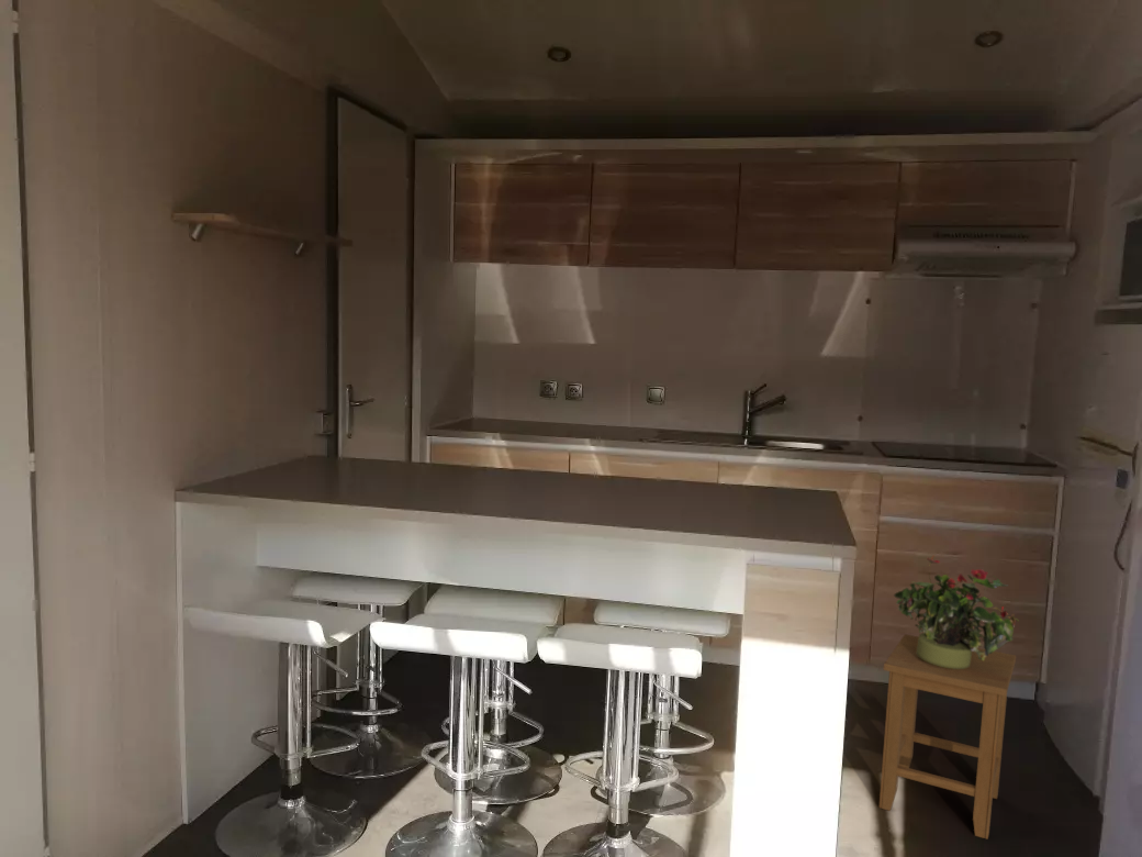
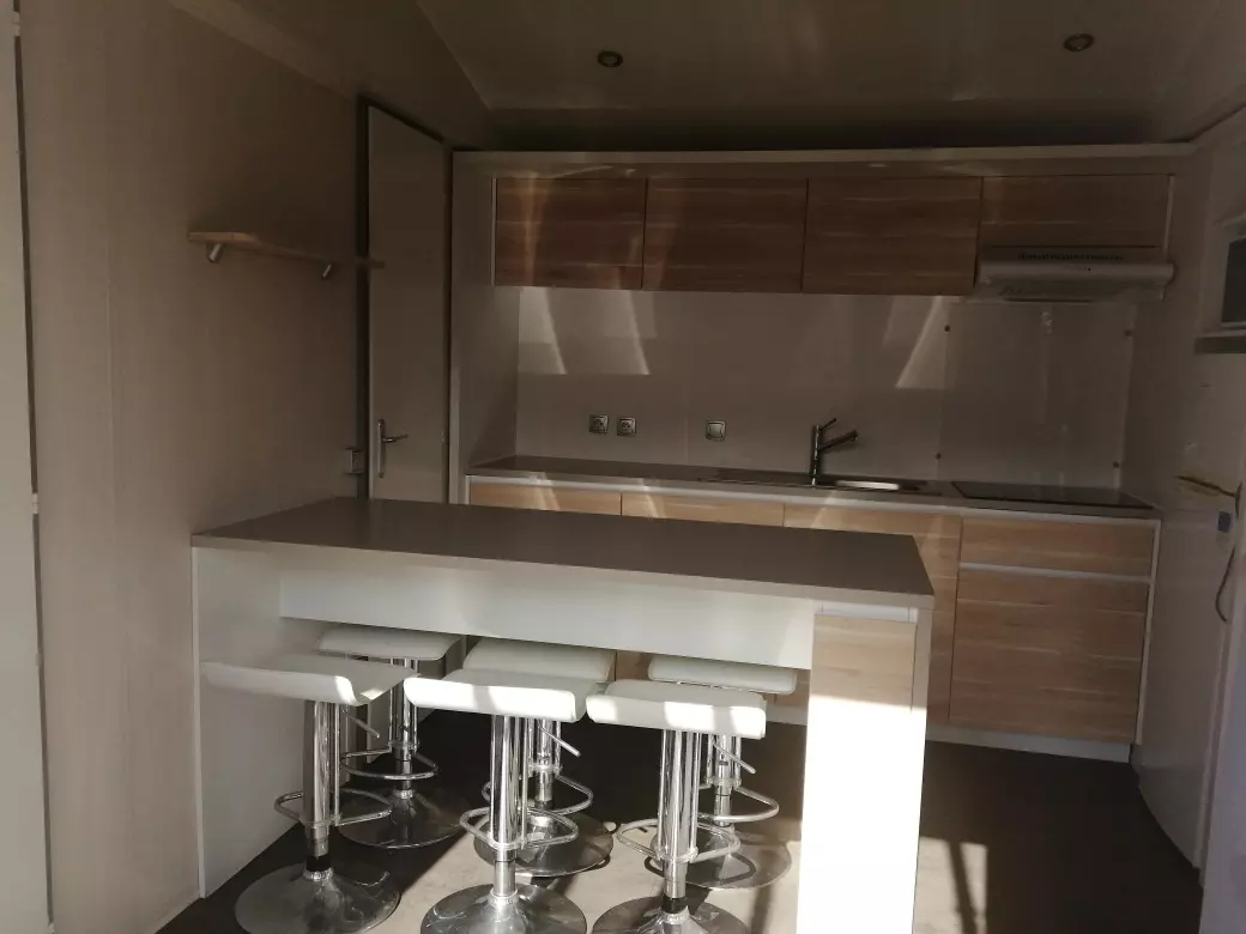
- potted plant [893,555,1020,669]
- stool [877,633,1017,841]
